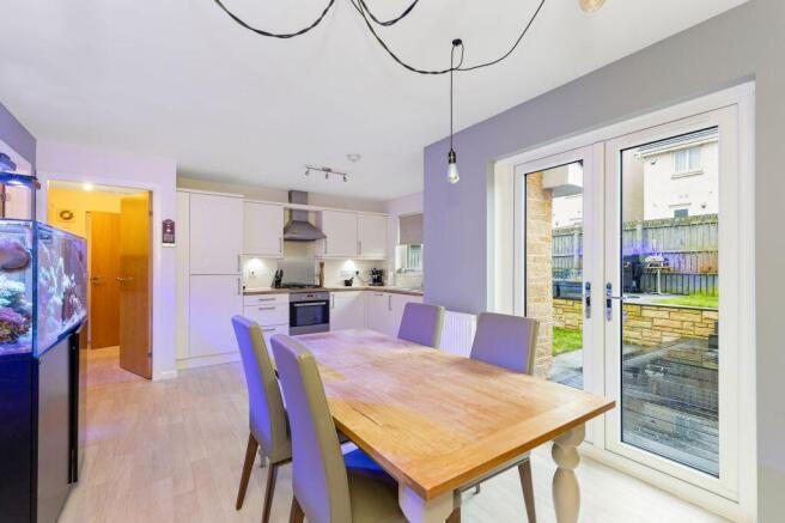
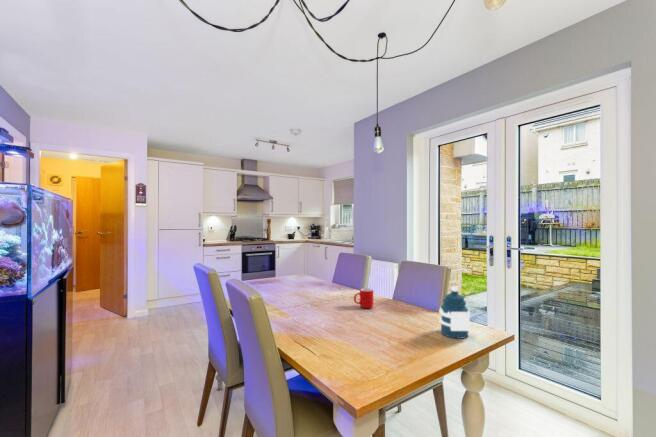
+ cup [353,287,374,309]
+ water bottle [438,285,471,340]
